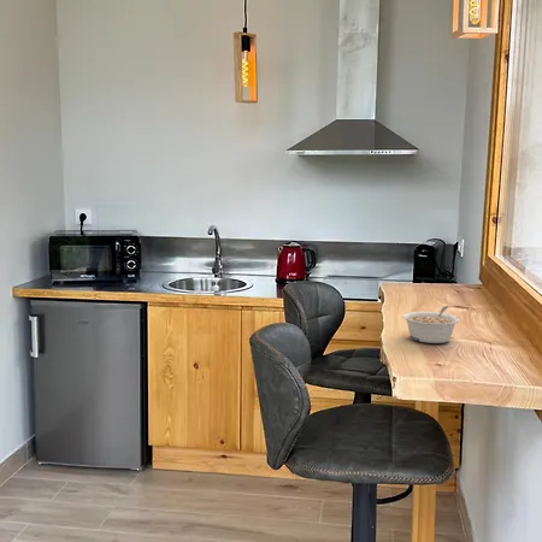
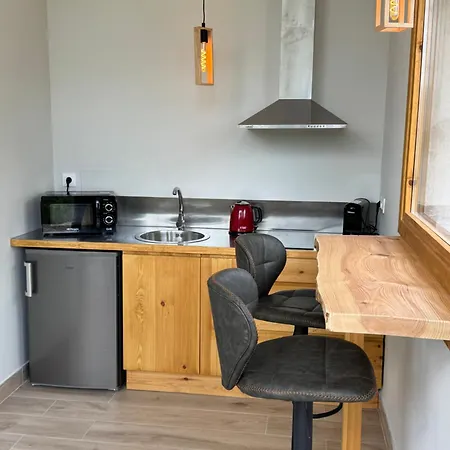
- legume [401,305,461,344]
